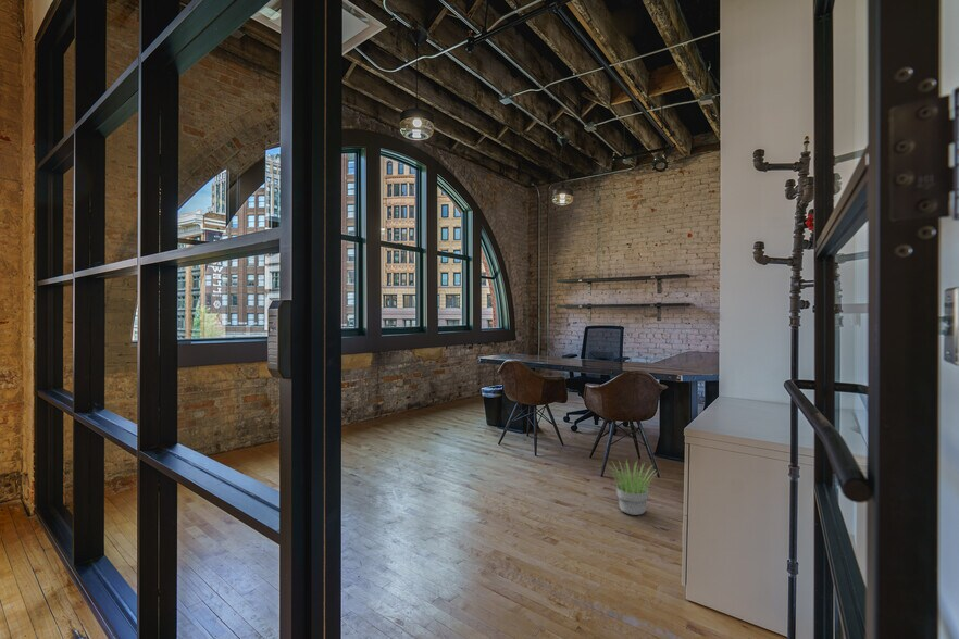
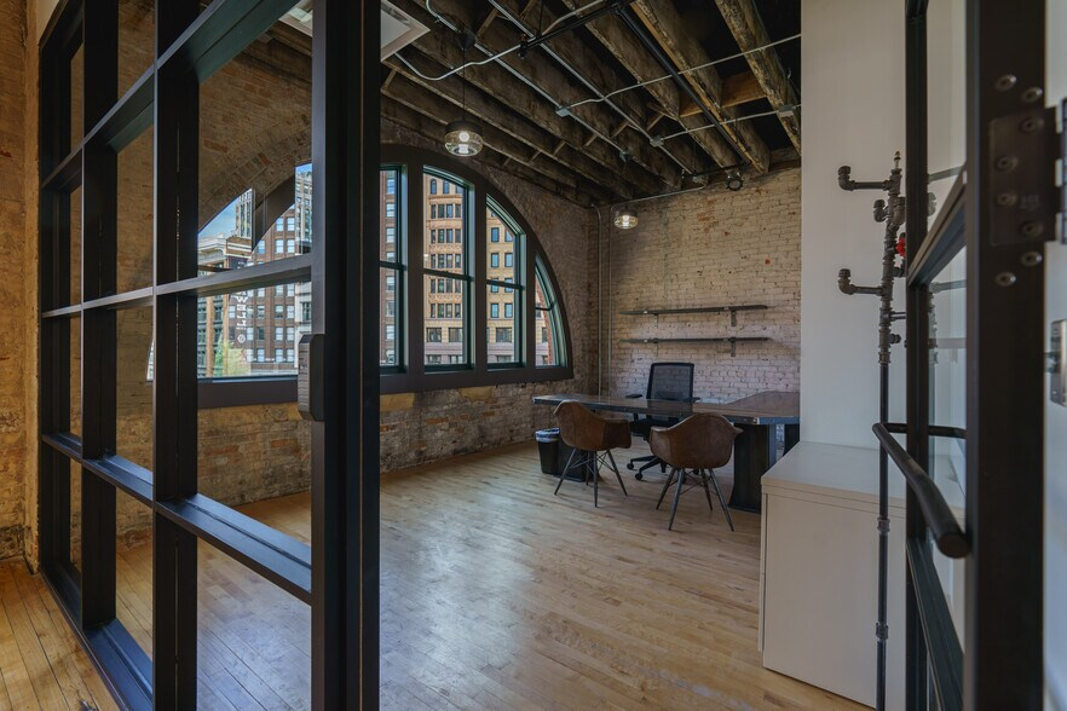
- potted plant [607,459,659,516]
